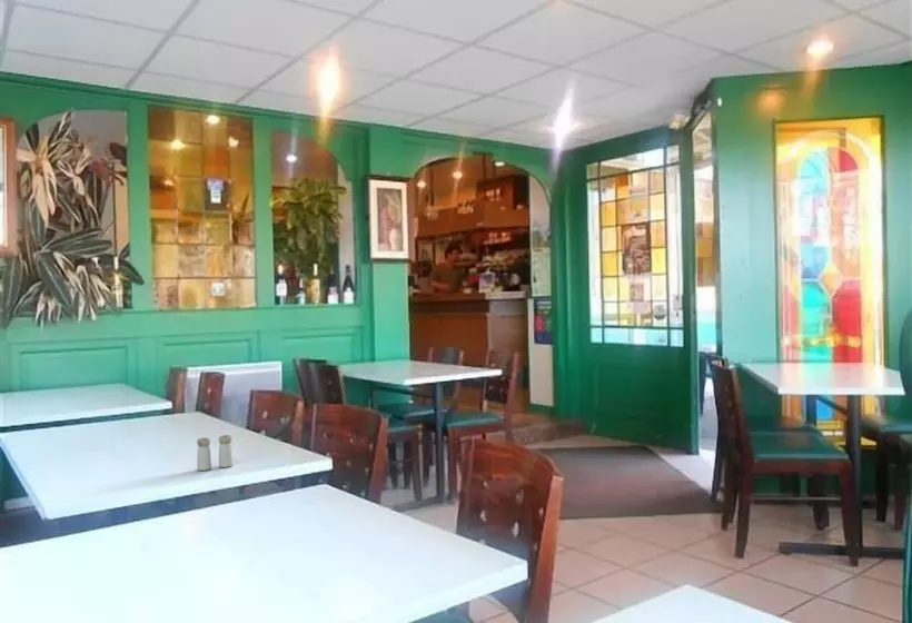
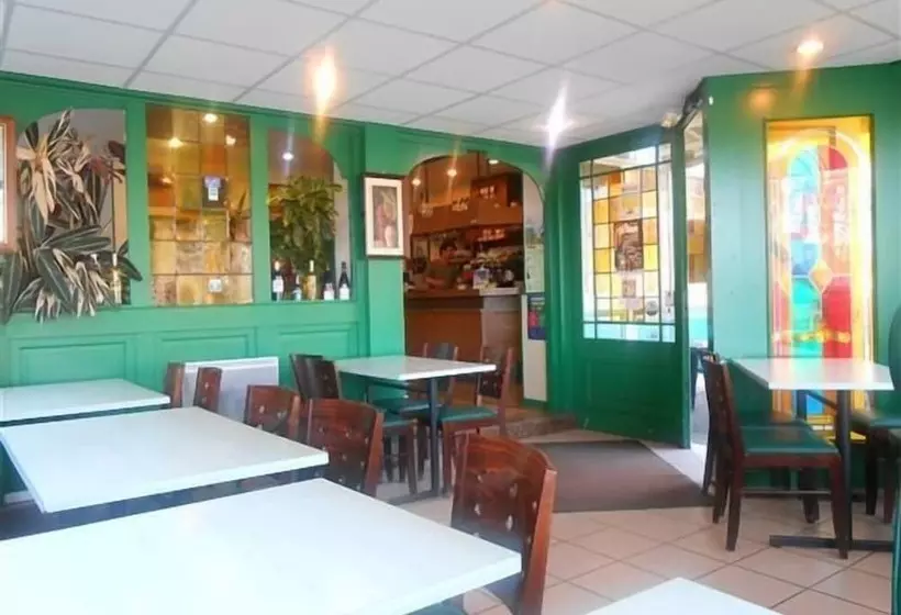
- salt and pepper shaker [196,434,234,472]
